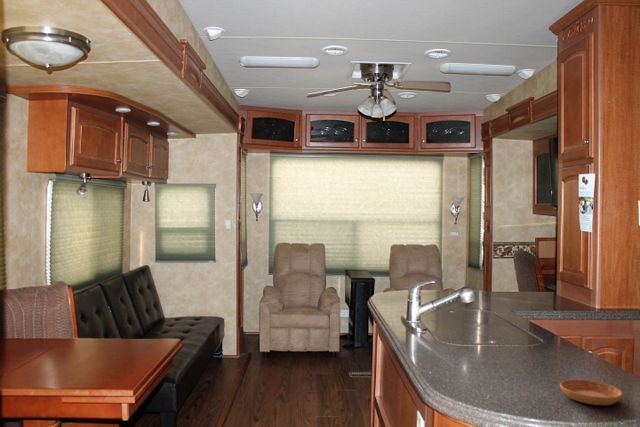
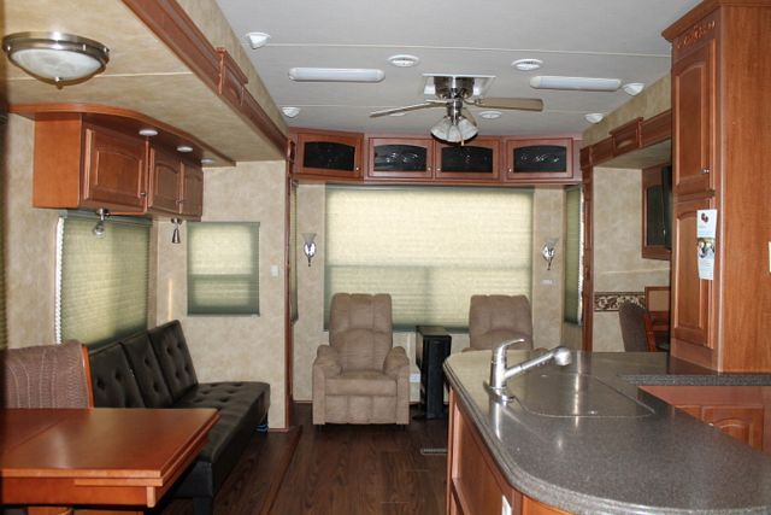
- saucer [559,379,624,406]
